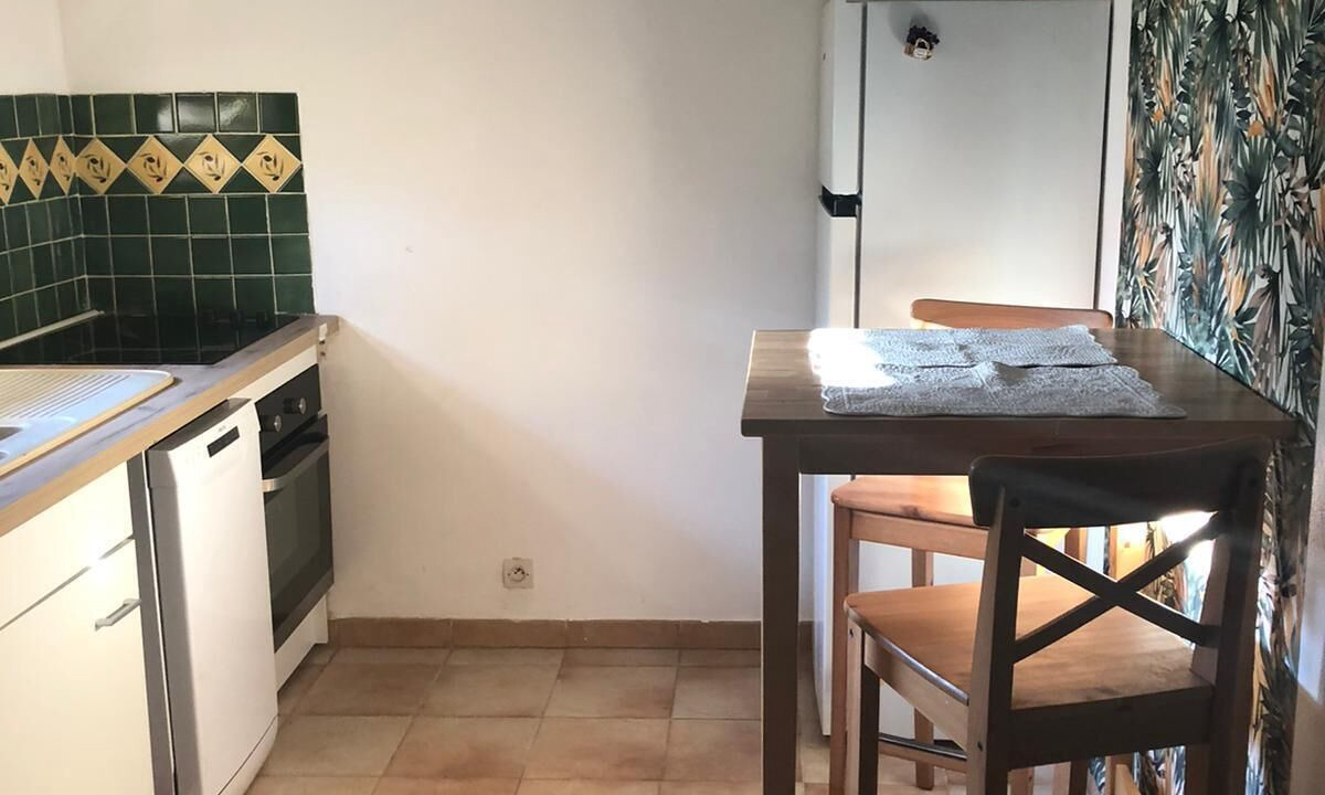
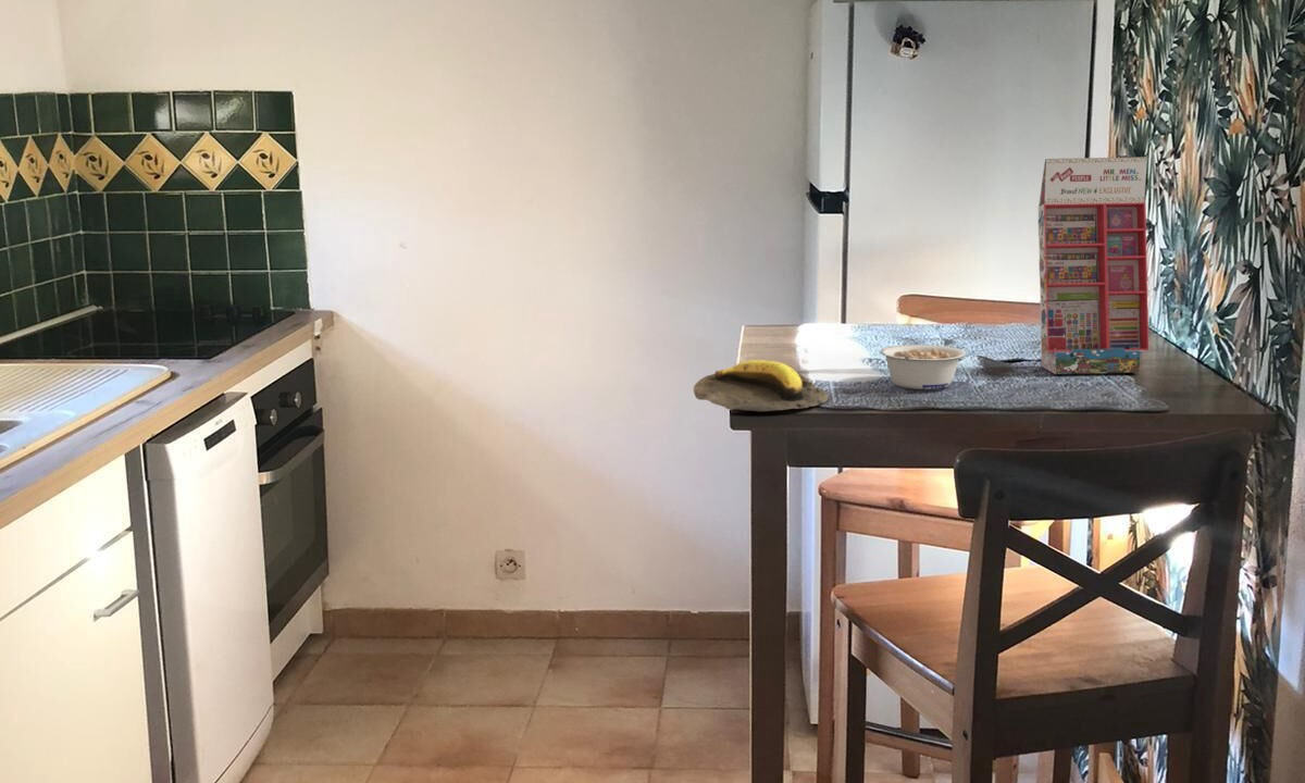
+ gift box [1037,156,1151,375]
+ banana [693,359,829,412]
+ legume [879,344,967,390]
